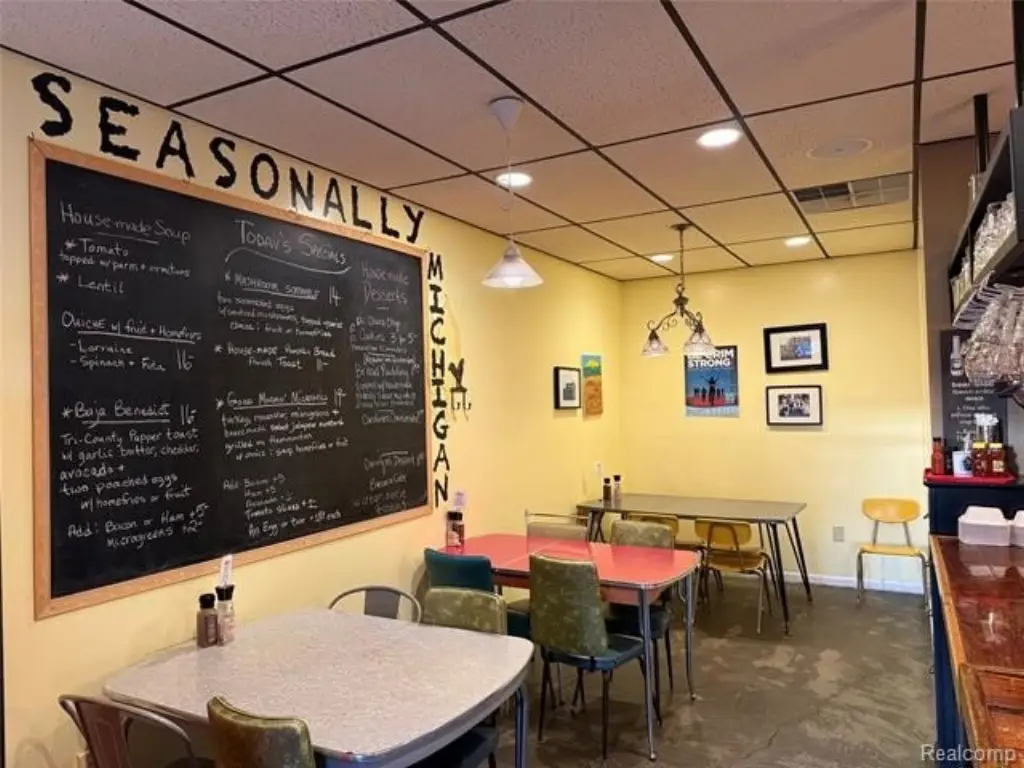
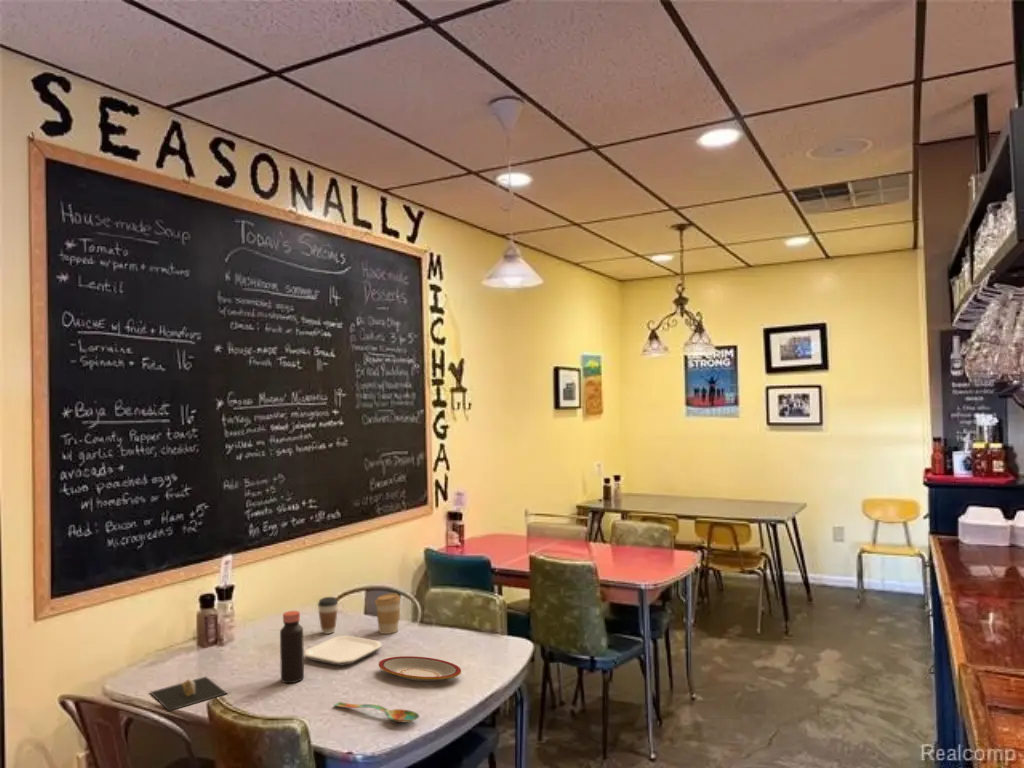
+ plate [304,635,383,667]
+ coffee cup [317,596,339,635]
+ bottle [279,610,305,684]
+ plate [378,655,462,682]
+ napkin holder [149,676,229,712]
+ coffee cup [374,592,402,635]
+ spoon [333,701,420,723]
